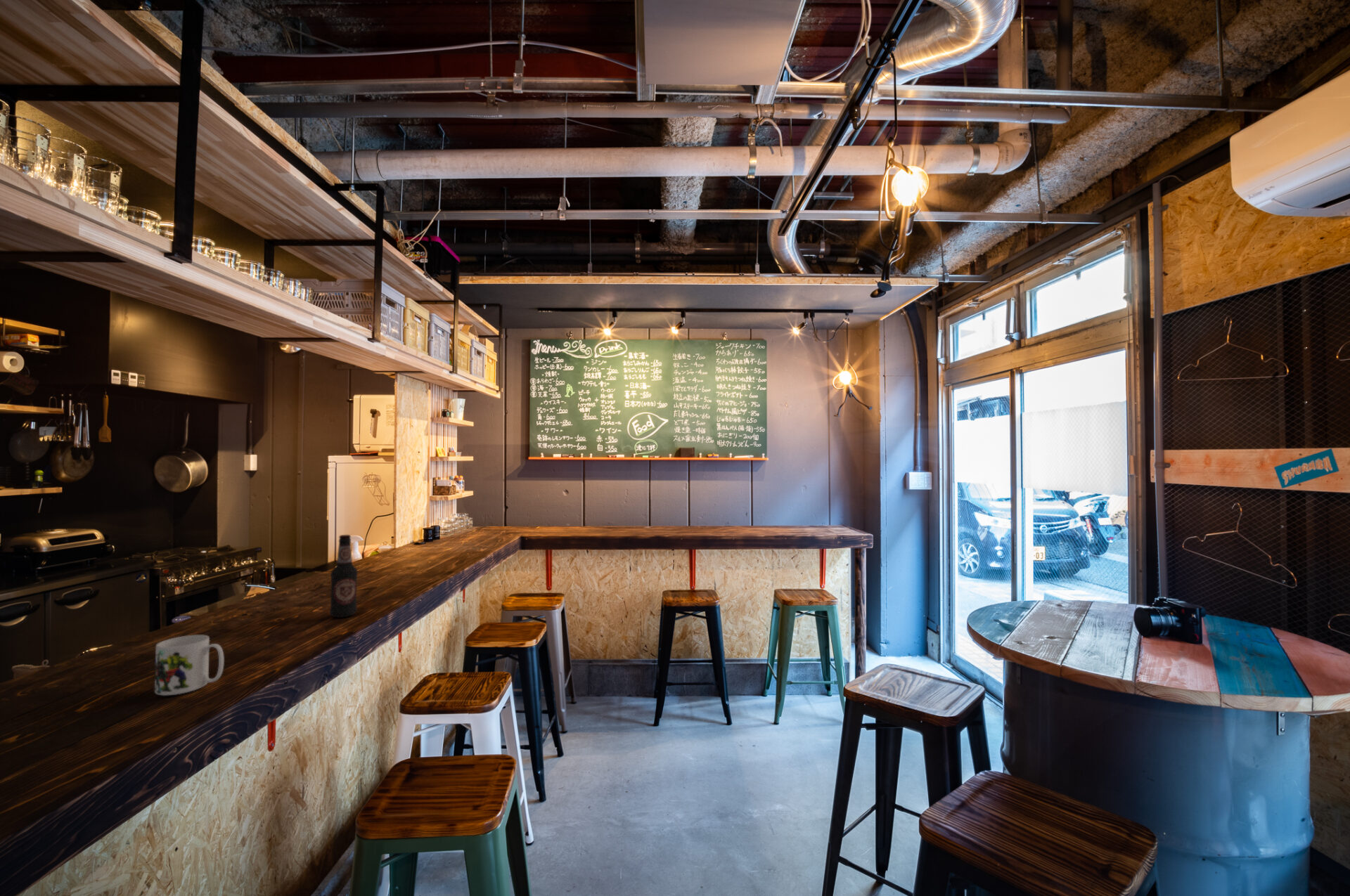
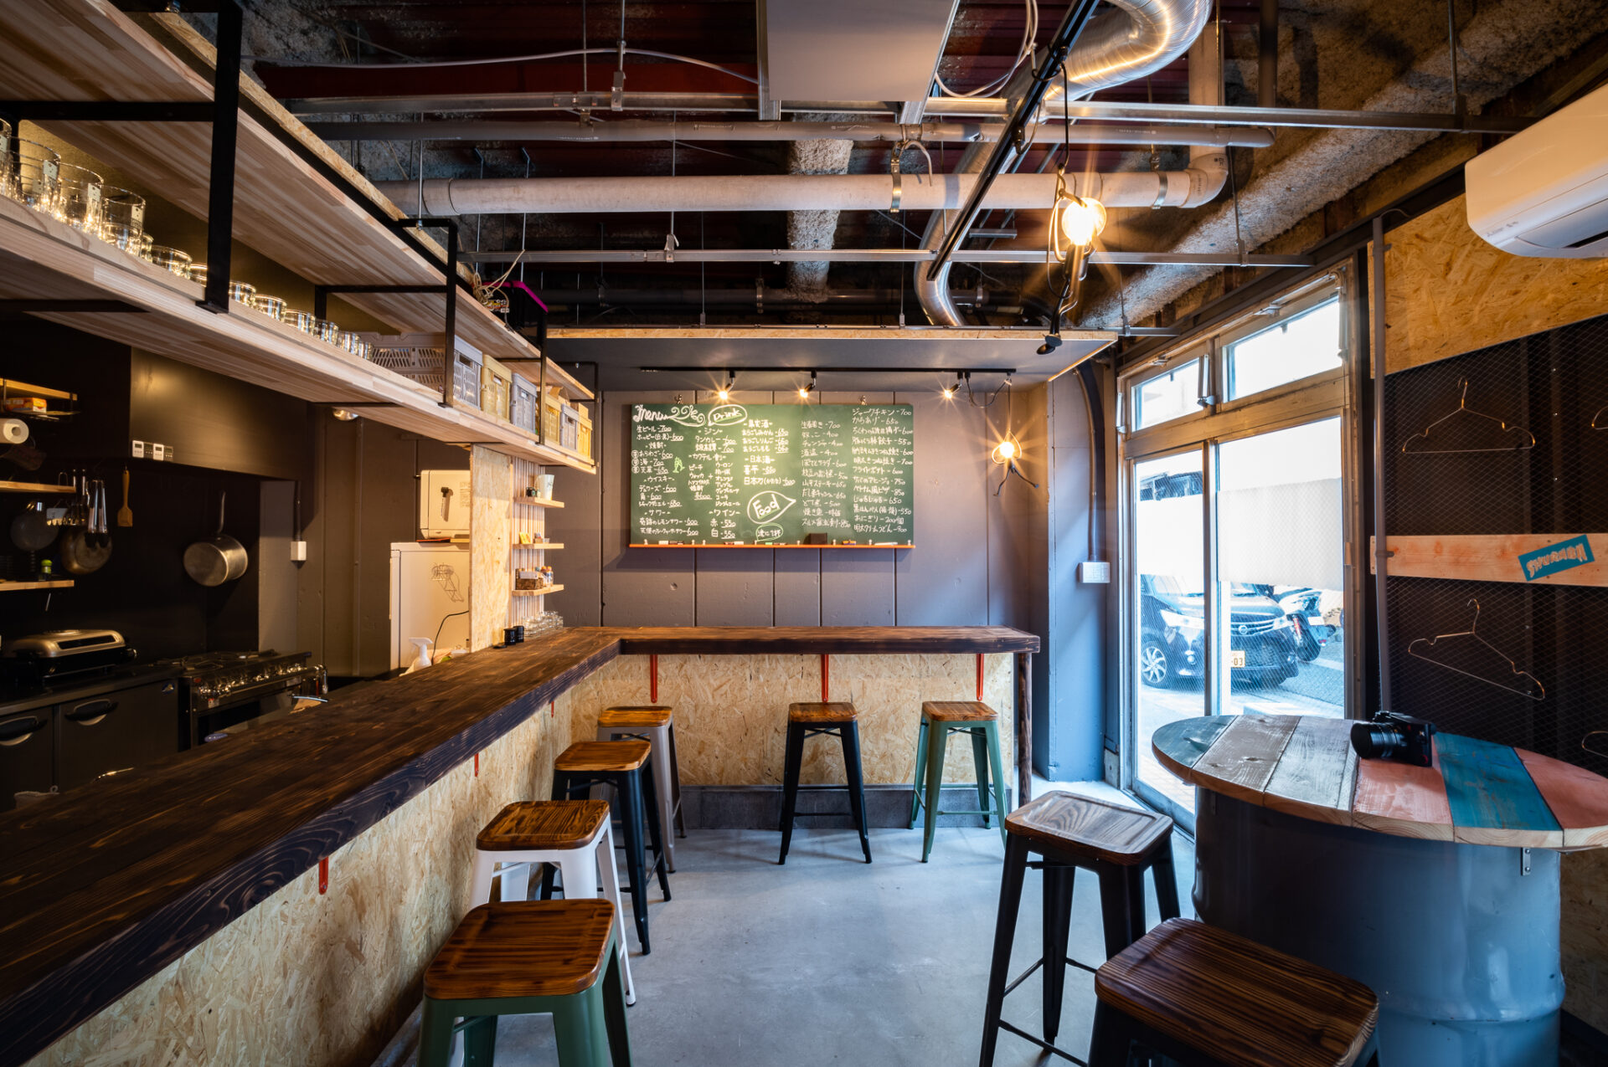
- mug [154,635,224,696]
- bottle [329,534,358,618]
